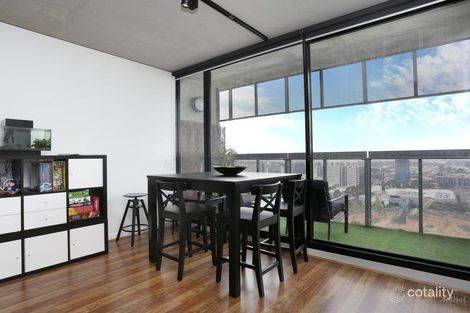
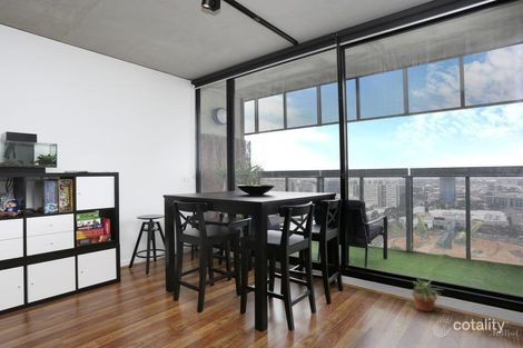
+ potted plant [407,278,445,312]
